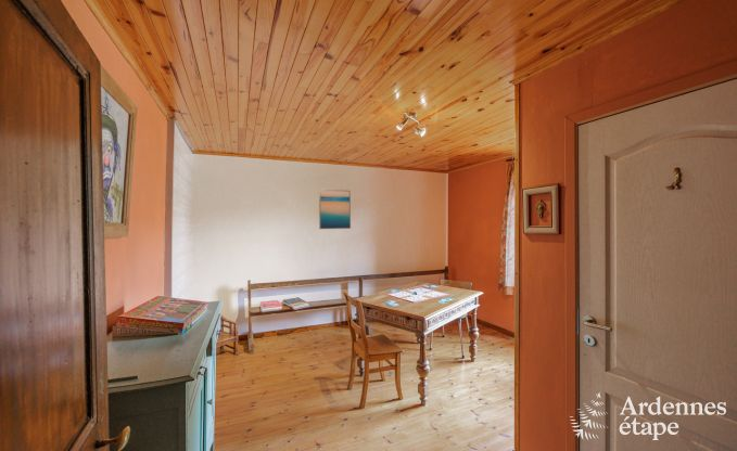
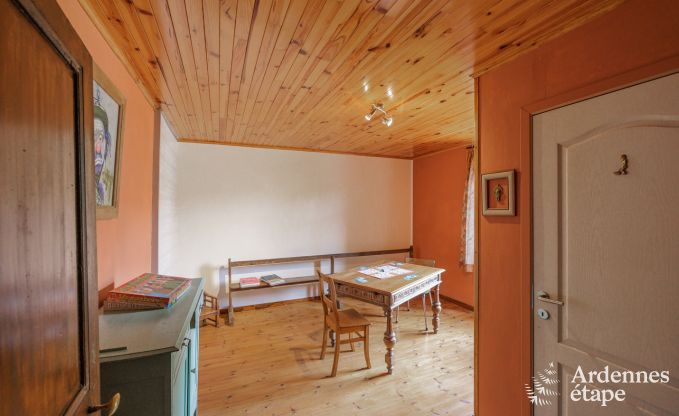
- wall art [318,189,352,230]
